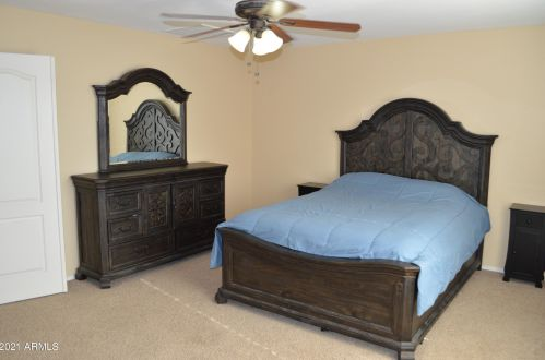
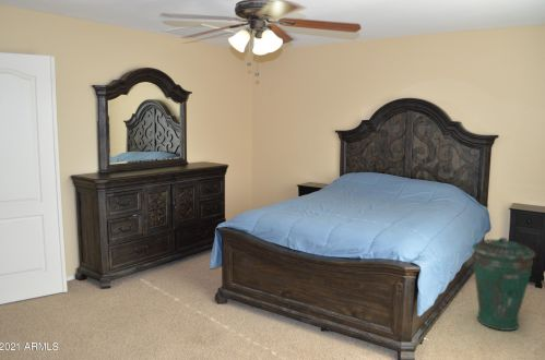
+ trash can [471,237,536,332]
